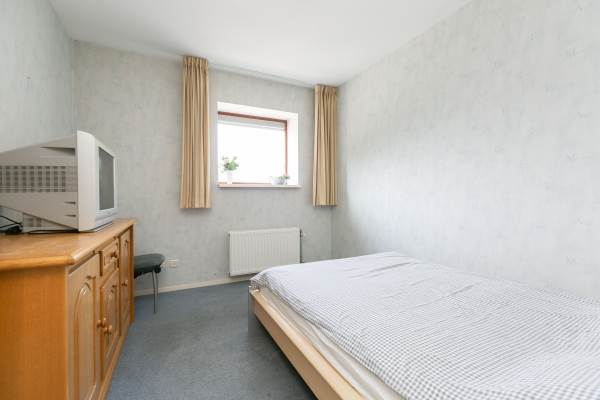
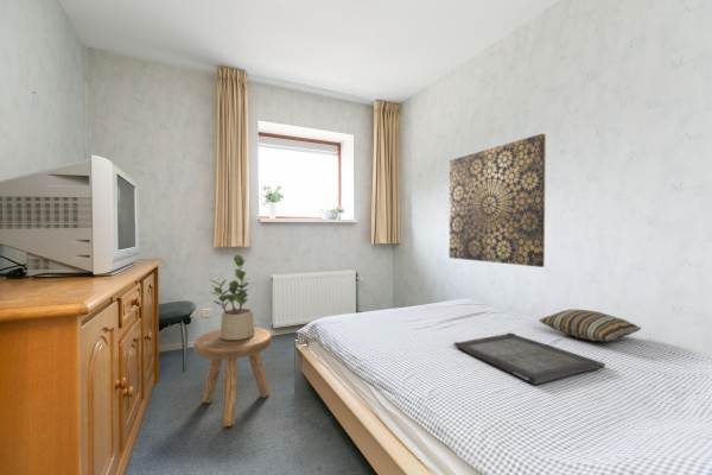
+ potted plant [209,254,255,340]
+ stool [193,327,273,428]
+ pillow [538,308,642,343]
+ wall art [449,133,547,268]
+ serving tray [452,331,606,386]
